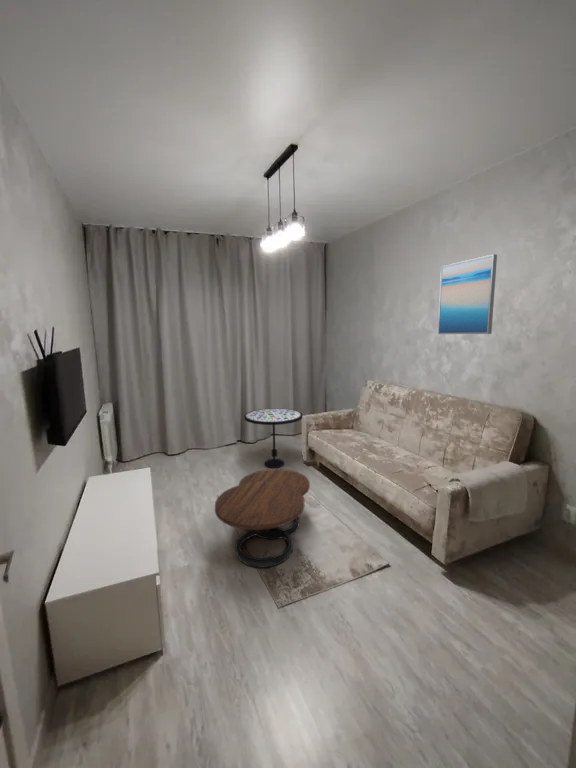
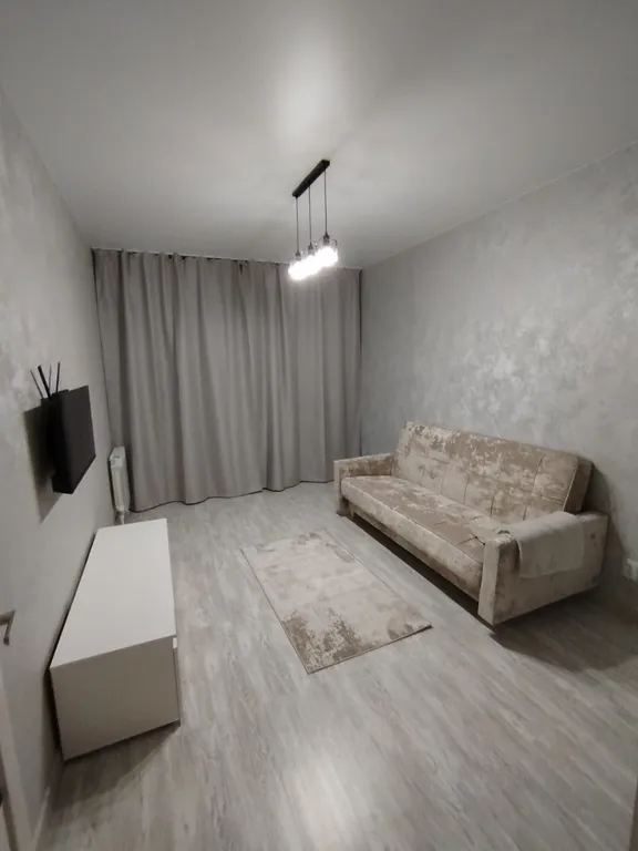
- side table [243,407,304,469]
- wall art [437,253,498,335]
- coffee table [214,468,311,569]
